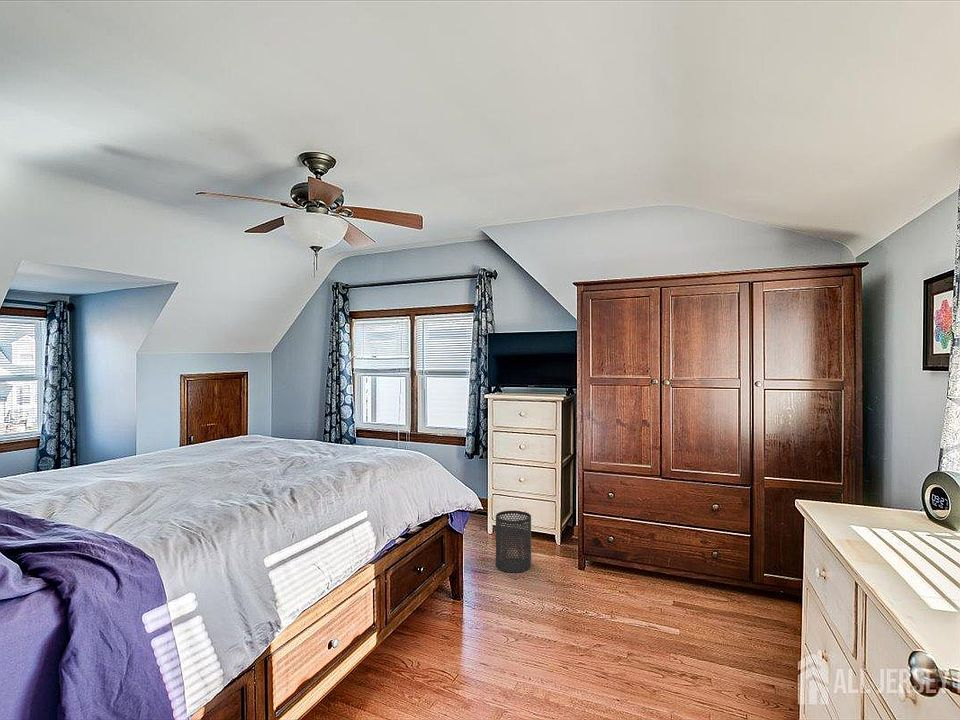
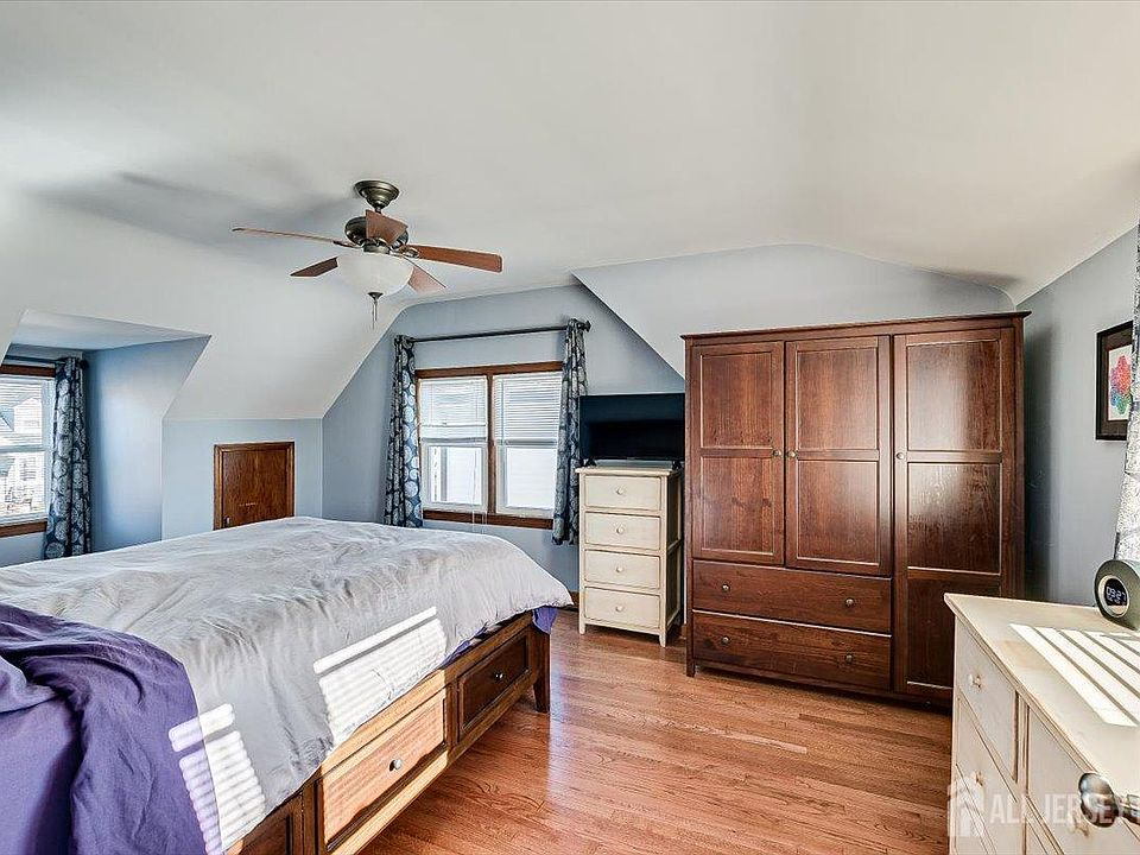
- trash can [495,510,532,573]
